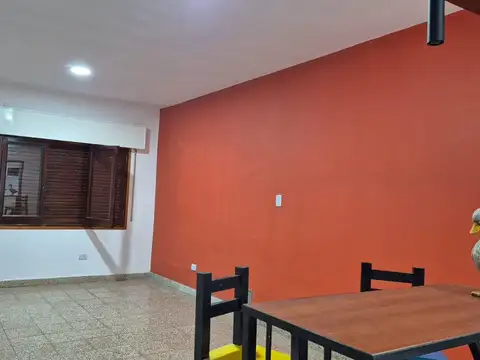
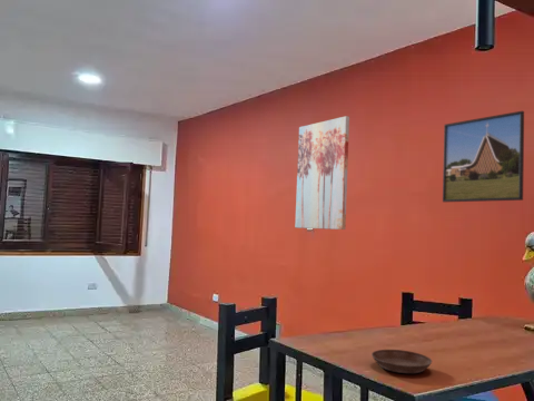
+ wall art [294,115,350,231]
+ saucer [370,349,433,374]
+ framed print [442,110,525,203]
